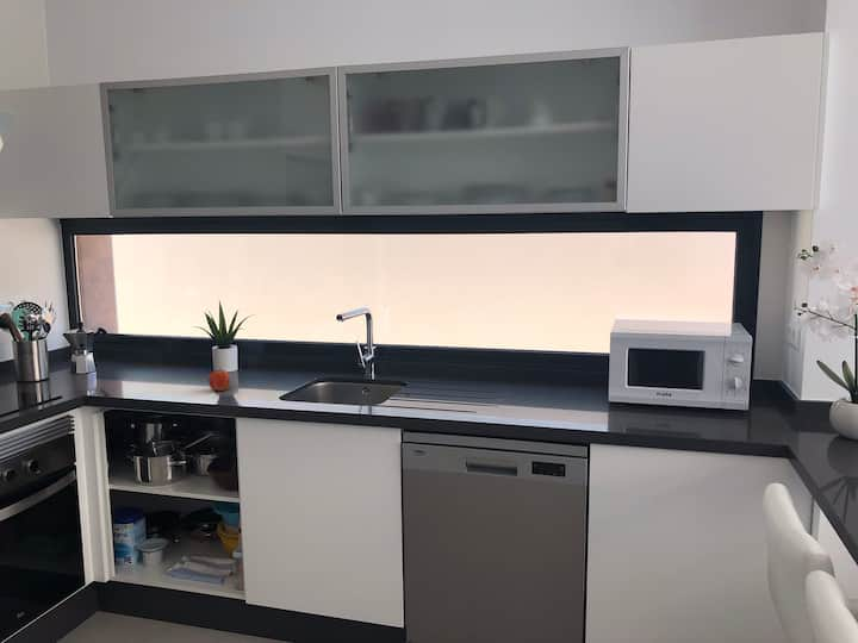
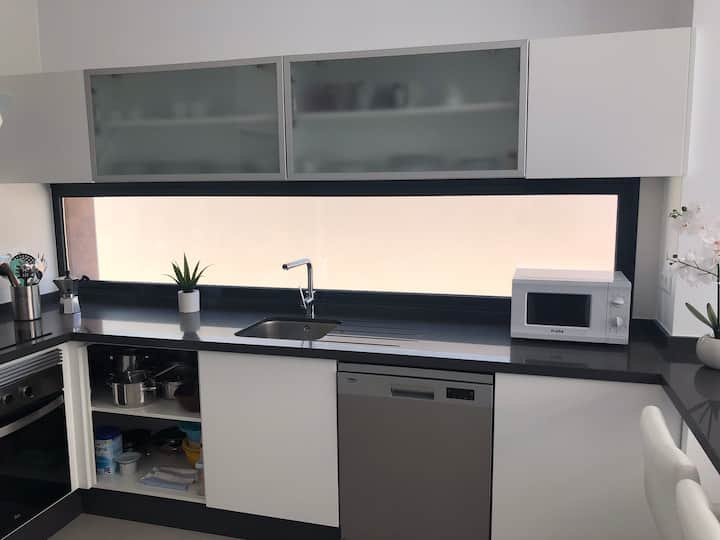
- fruit [207,367,231,392]
